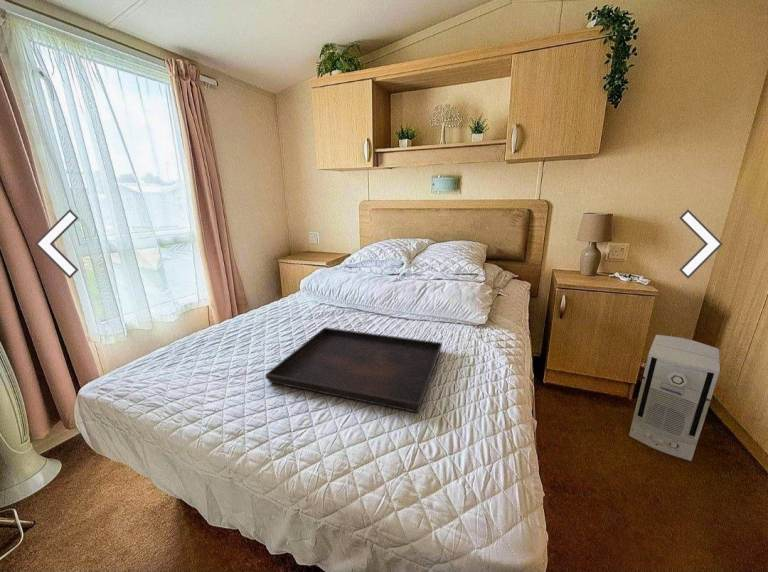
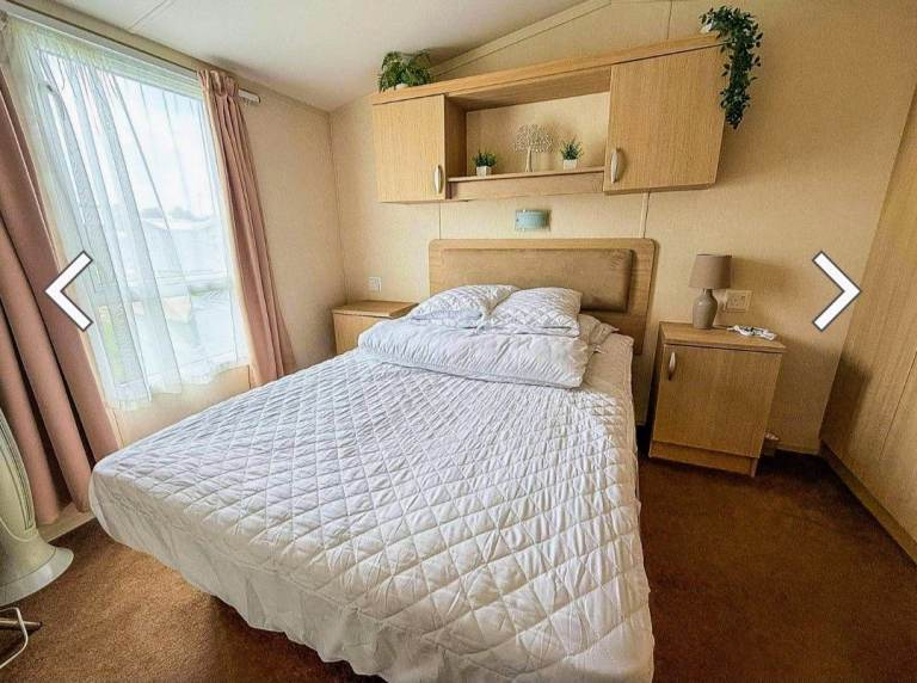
- air purifier [628,334,721,462]
- serving tray [264,326,443,414]
